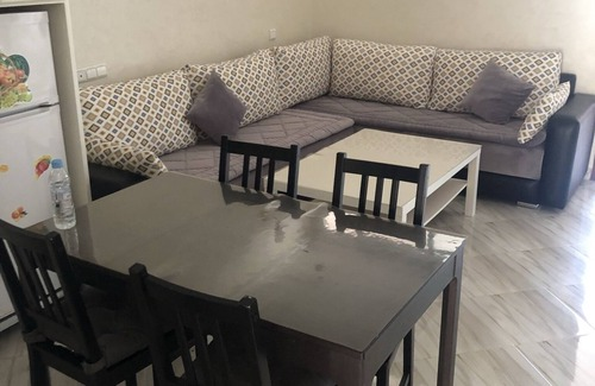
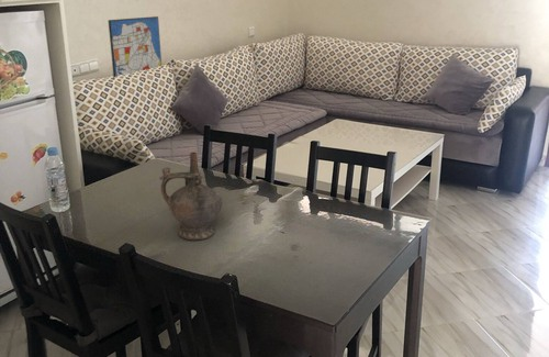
+ wall art [108,15,163,78]
+ ceremonial vessel [158,152,223,242]
